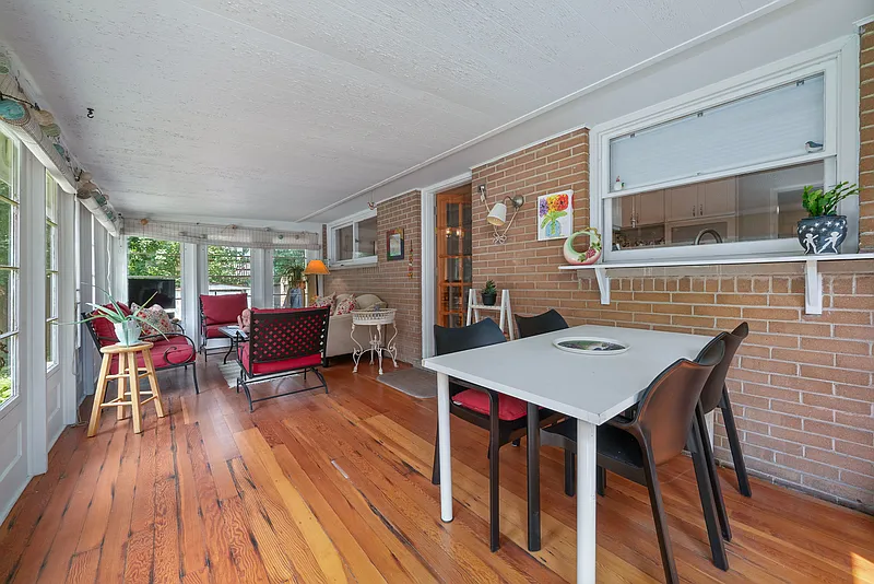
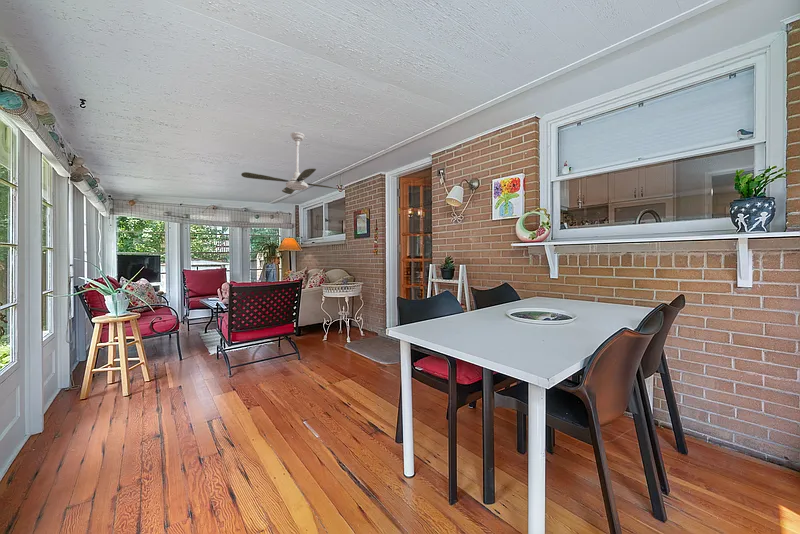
+ ceiling fan [240,131,346,195]
